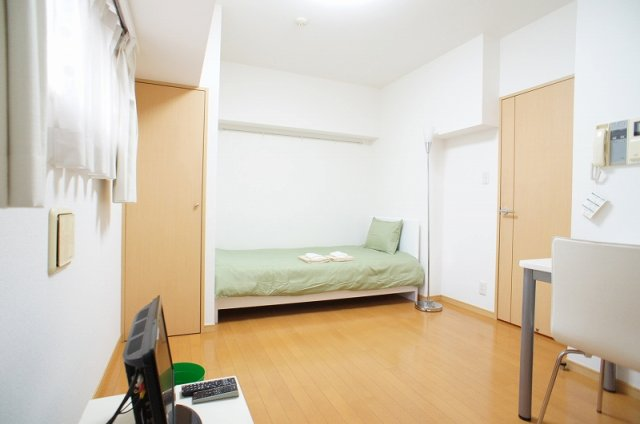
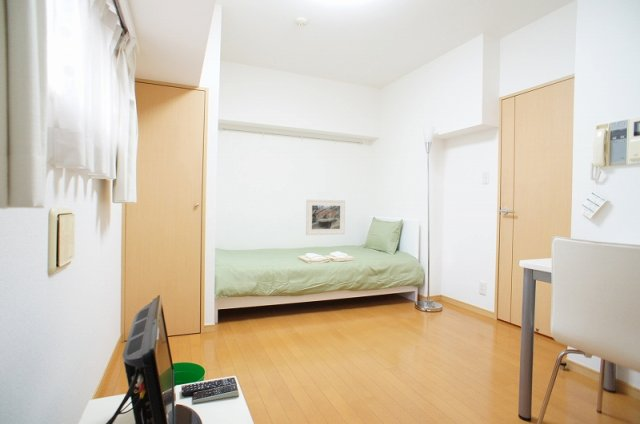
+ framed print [305,199,346,236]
